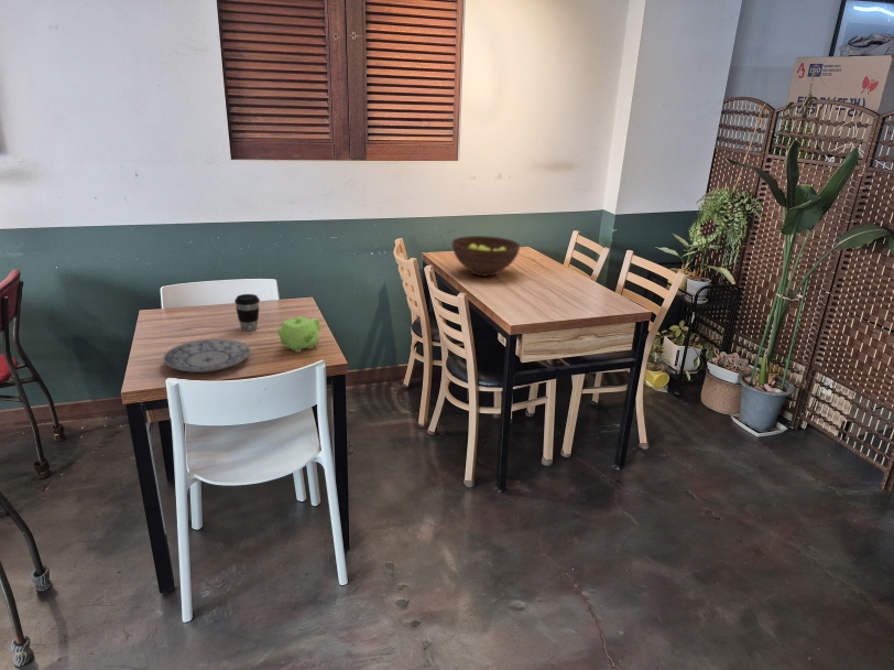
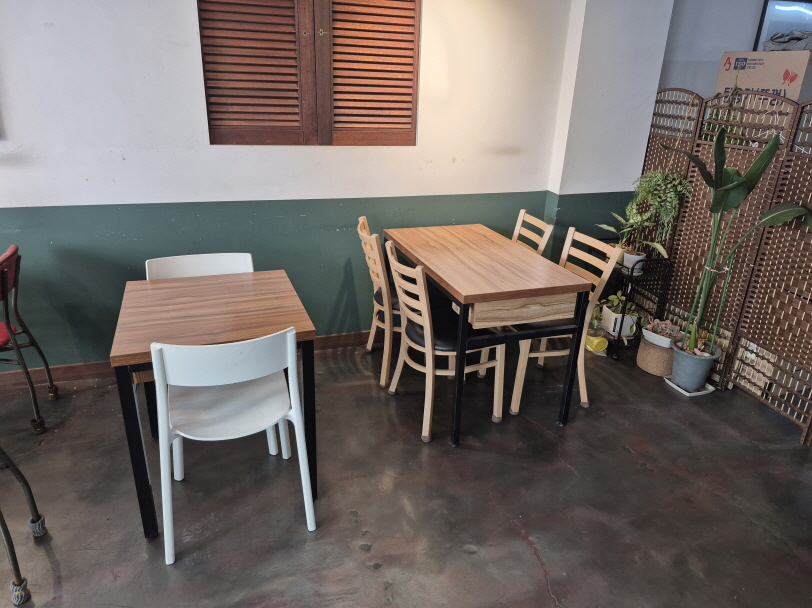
- teapot [275,316,321,354]
- plate [162,338,251,374]
- coffee cup [233,293,261,332]
- fruit bowl [451,235,521,278]
